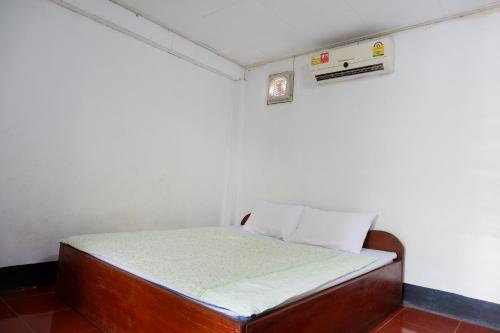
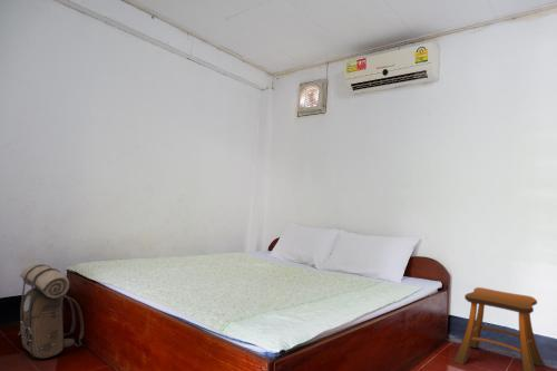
+ stool [451,286,546,371]
+ backpack [17,263,85,360]
